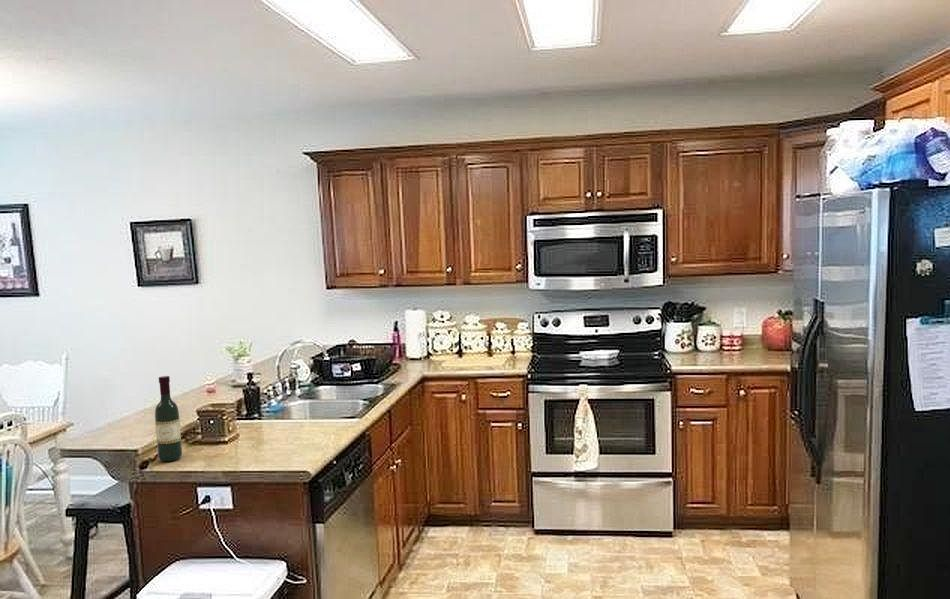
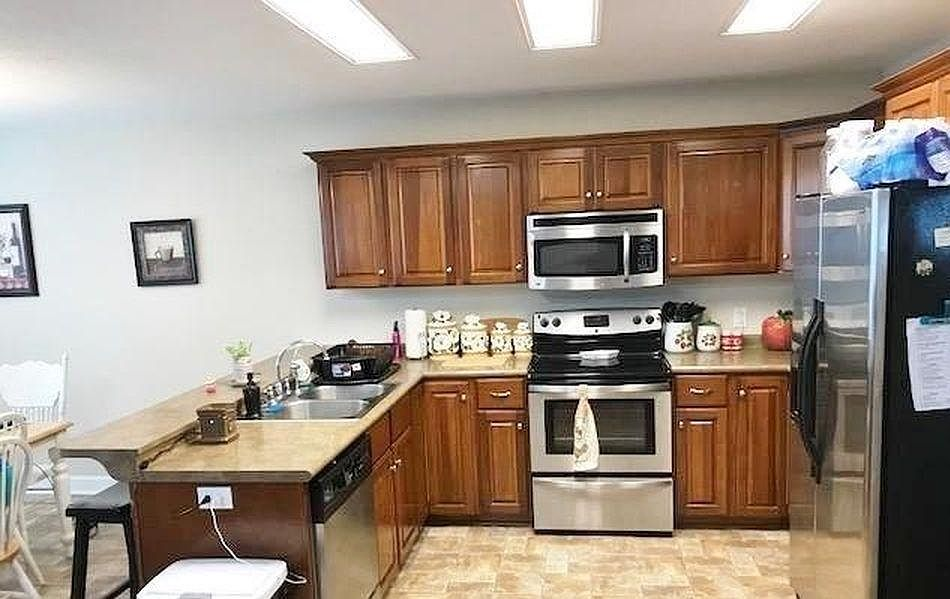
- wine bottle [154,375,183,462]
